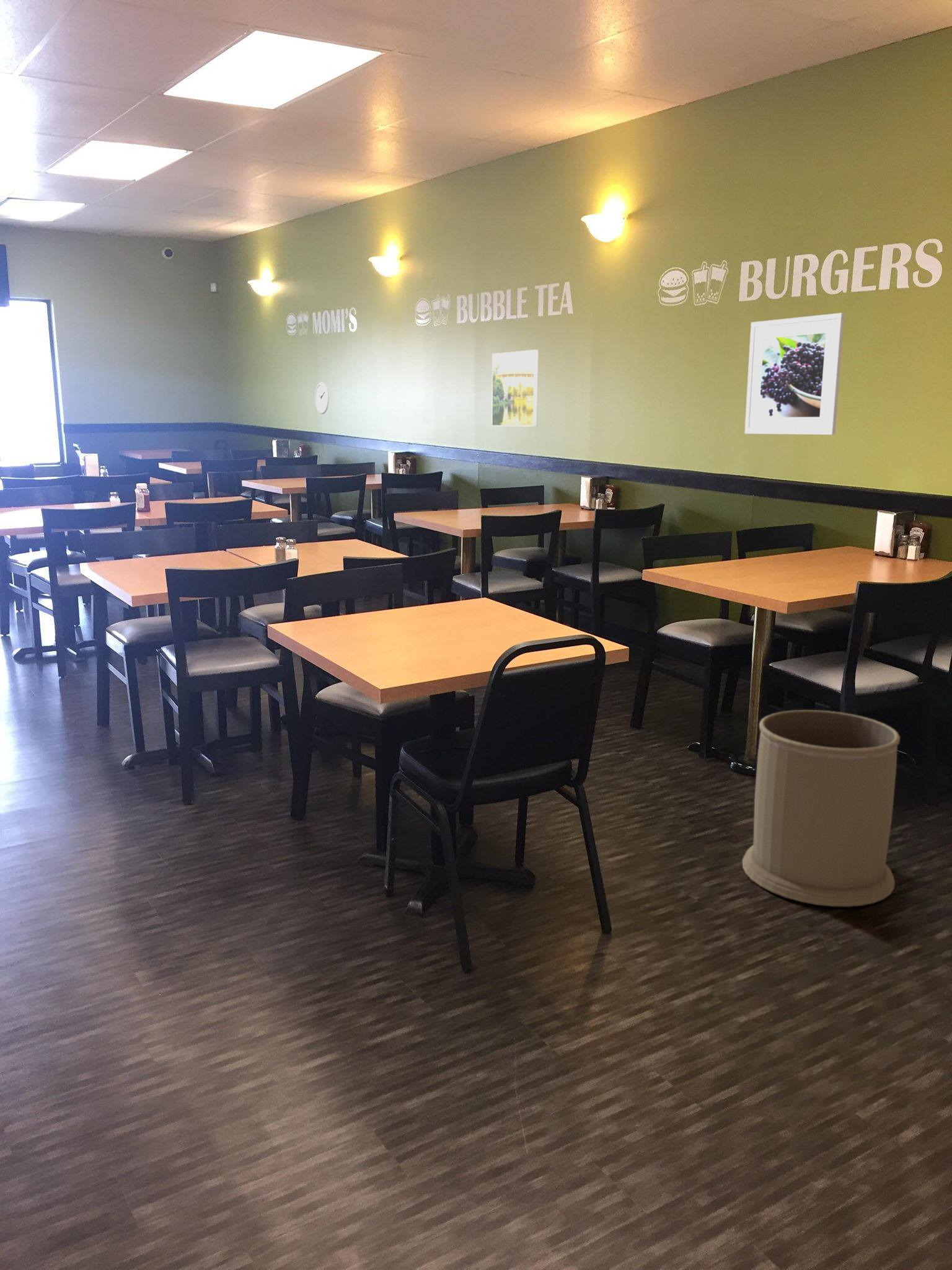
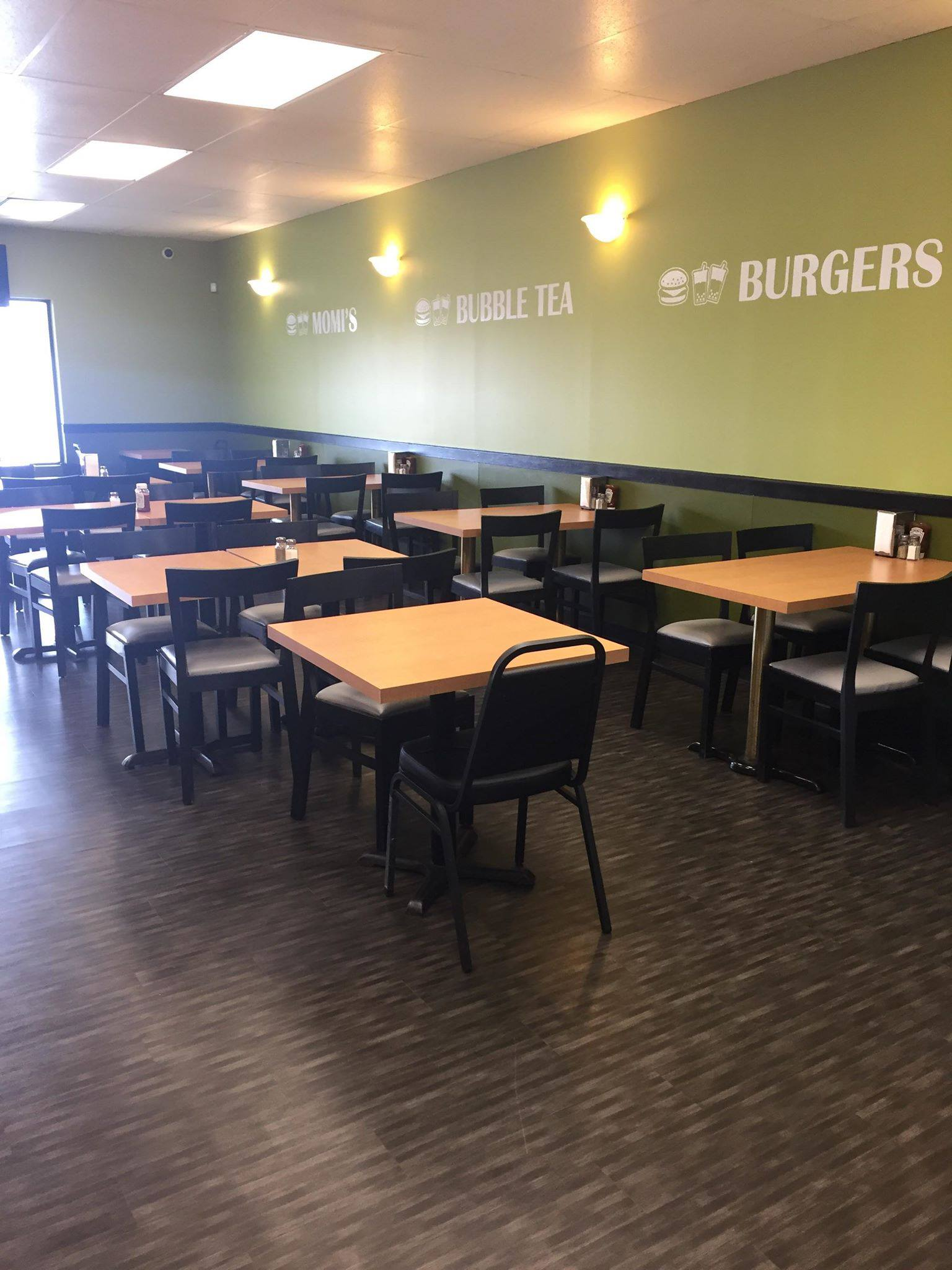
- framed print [491,349,539,427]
- trash can [742,709,901,907]
- wall clock [314,382,329,415]
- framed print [744,313,845,435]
